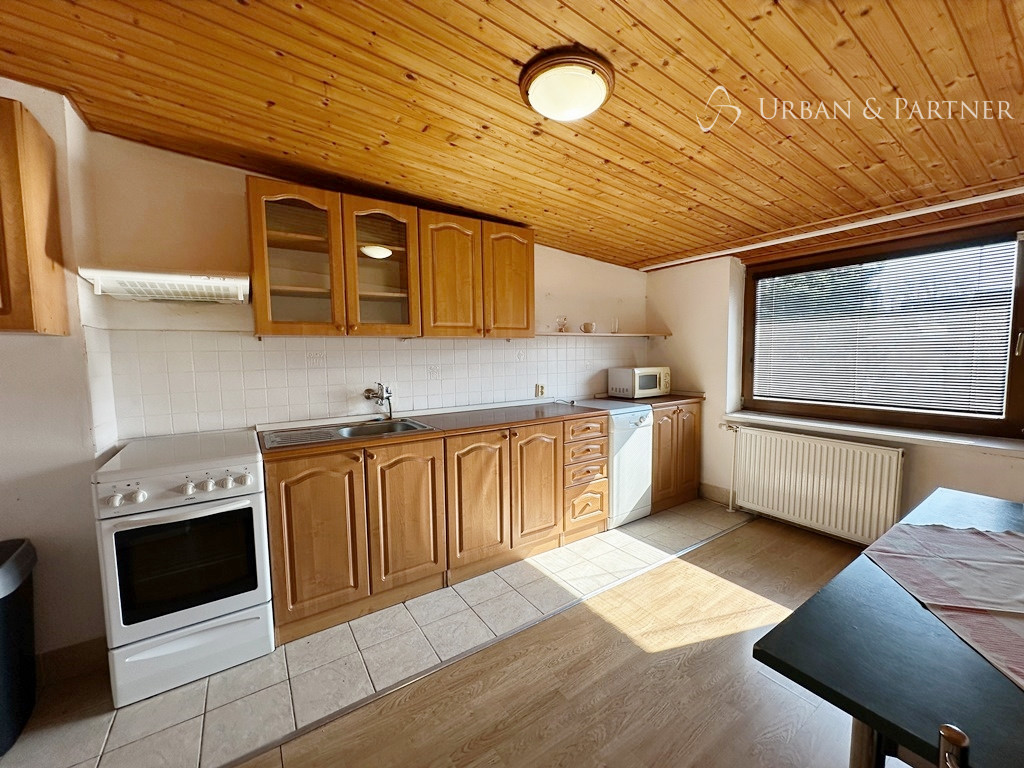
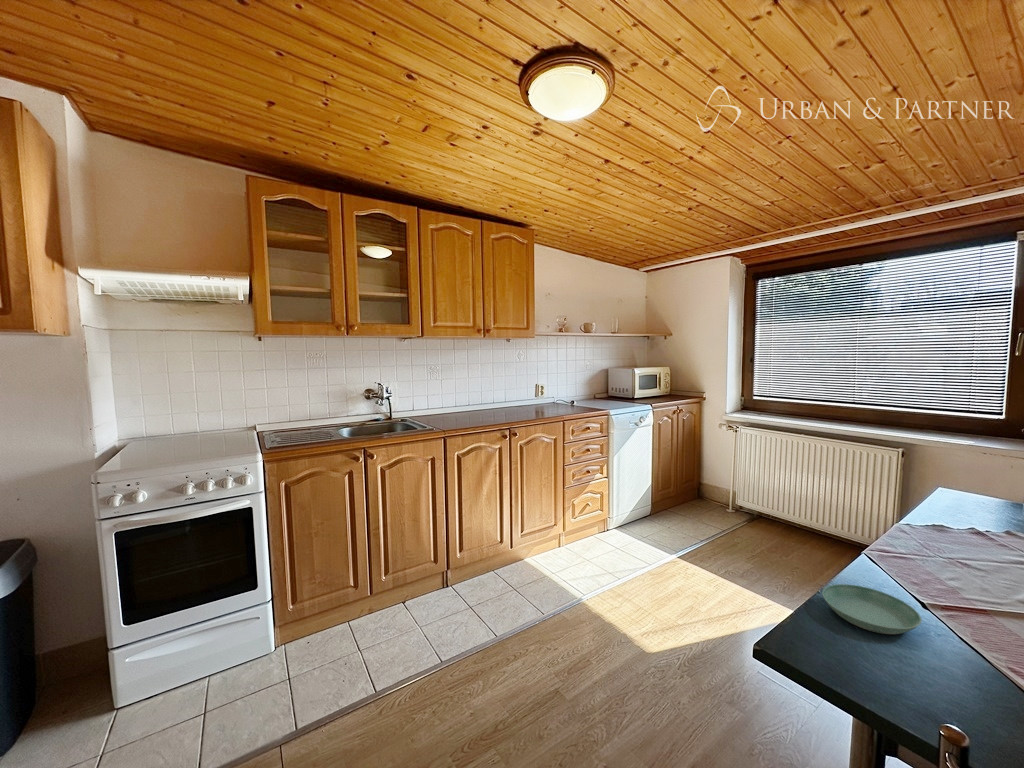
+ saucer [821,583,922,635]
